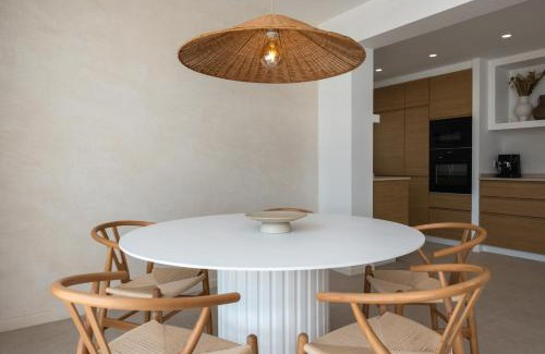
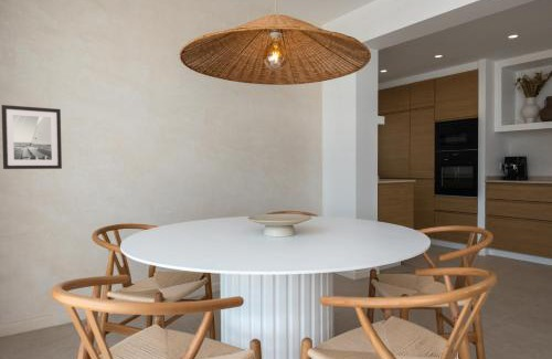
+ wall art [0,104,63,170]
